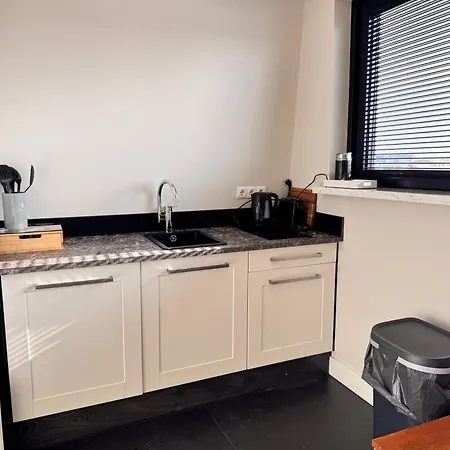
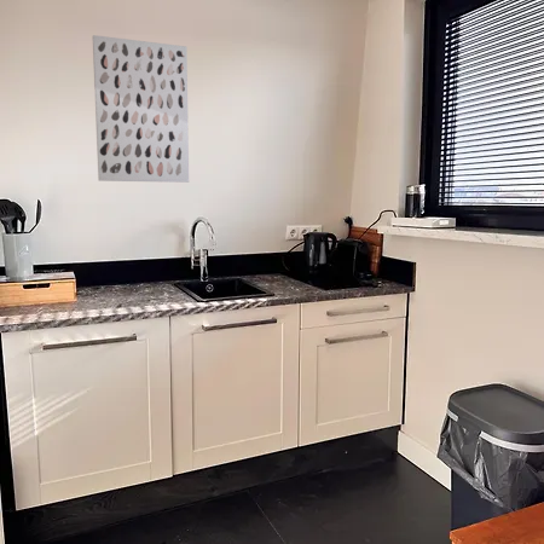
+ wall art [92,34,190,184]
